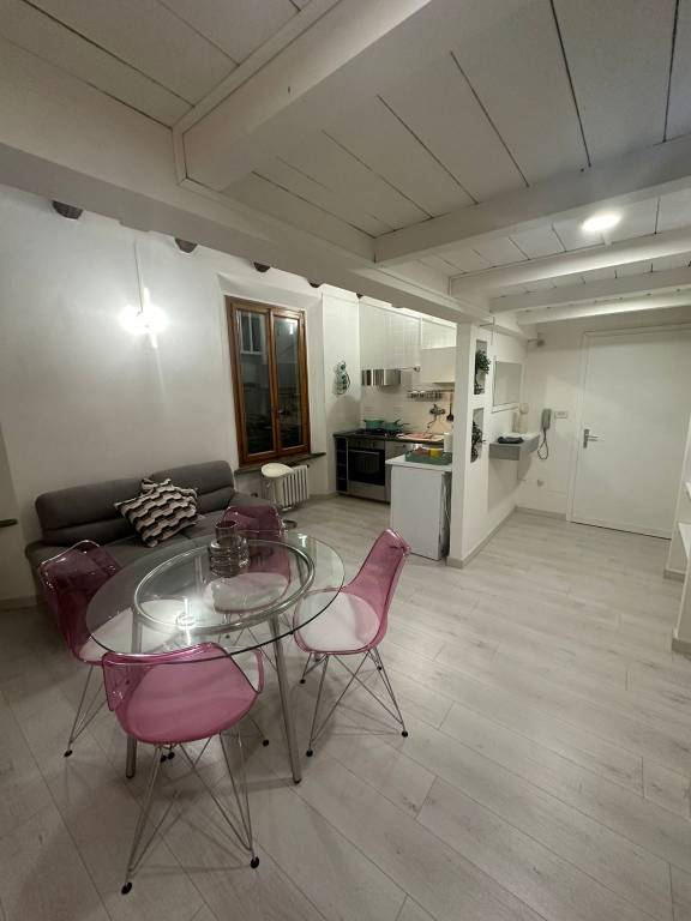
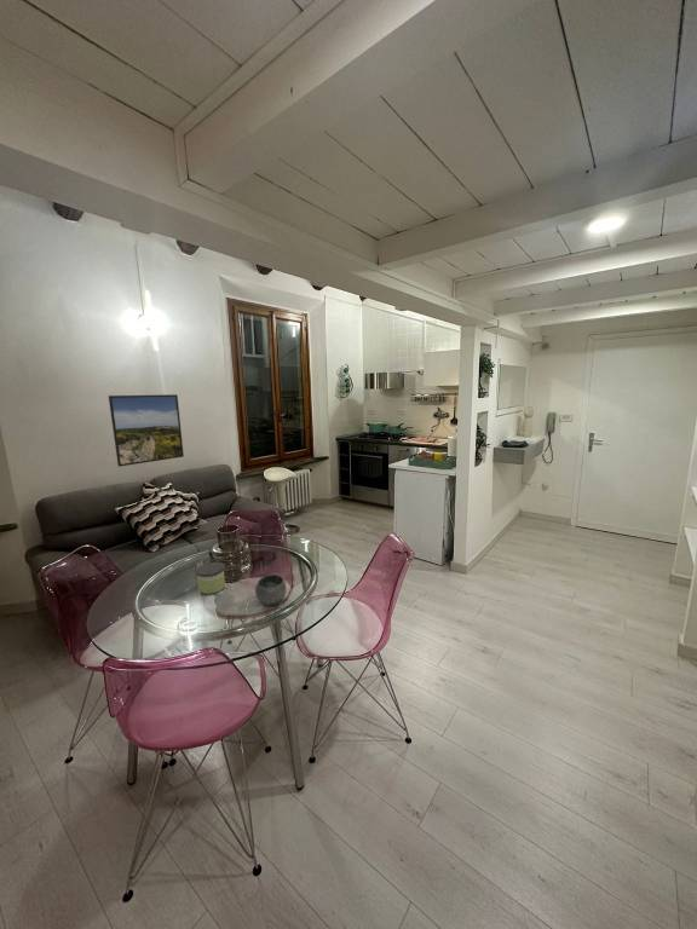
+ bowl [254,573,287,606]
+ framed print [108,393,185,467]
+ candle [195,561,226,595]
